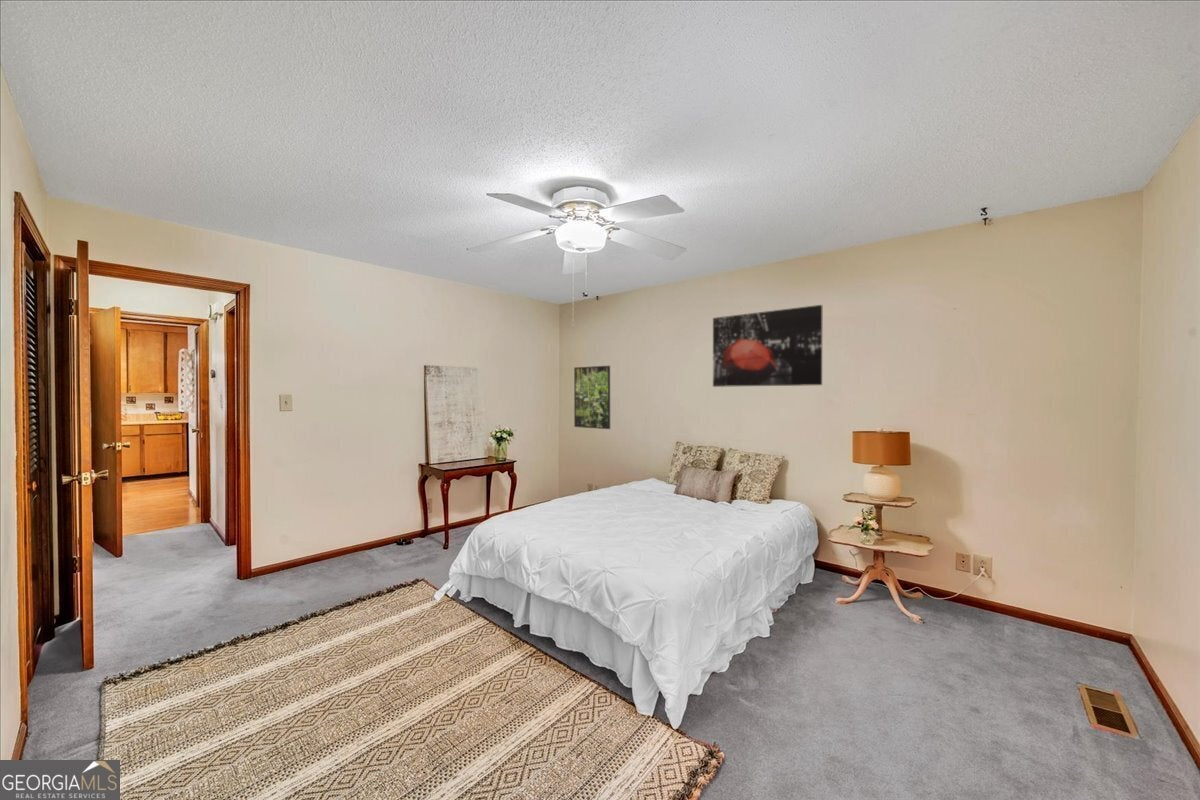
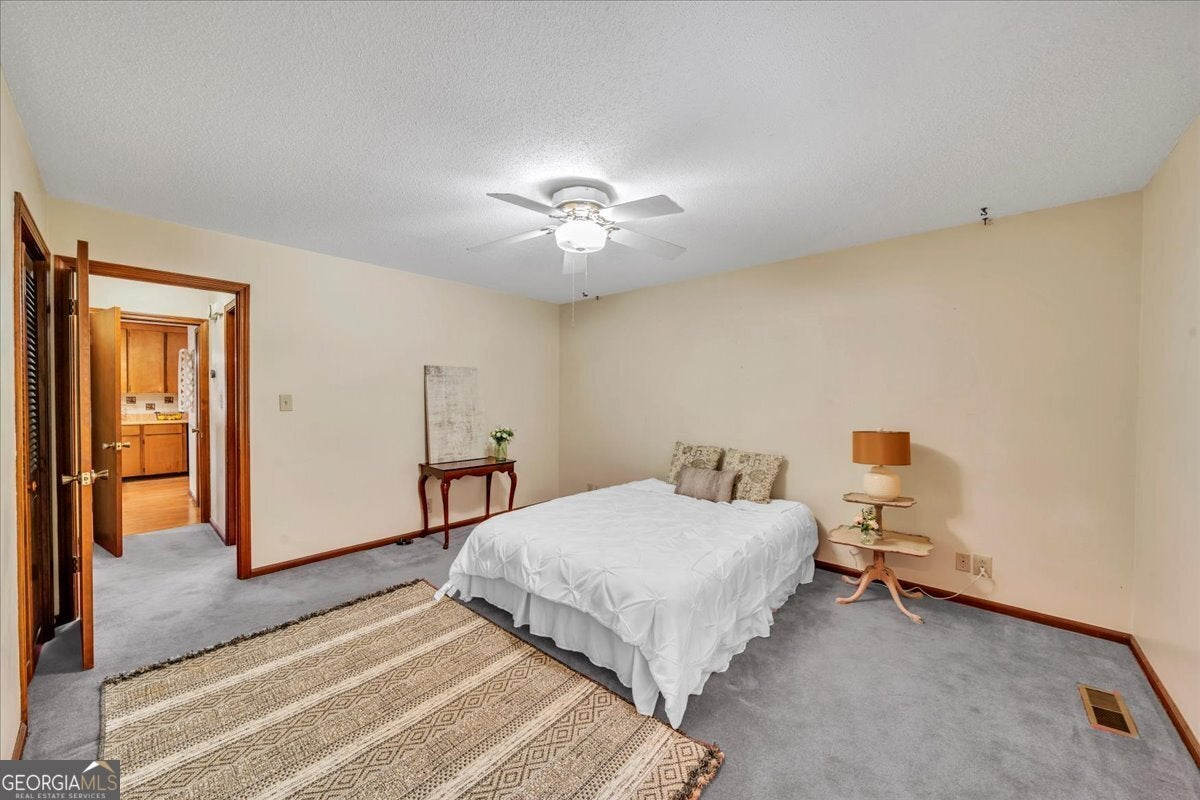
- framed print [573,365,611,430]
- wall art [712,304,823,388]
